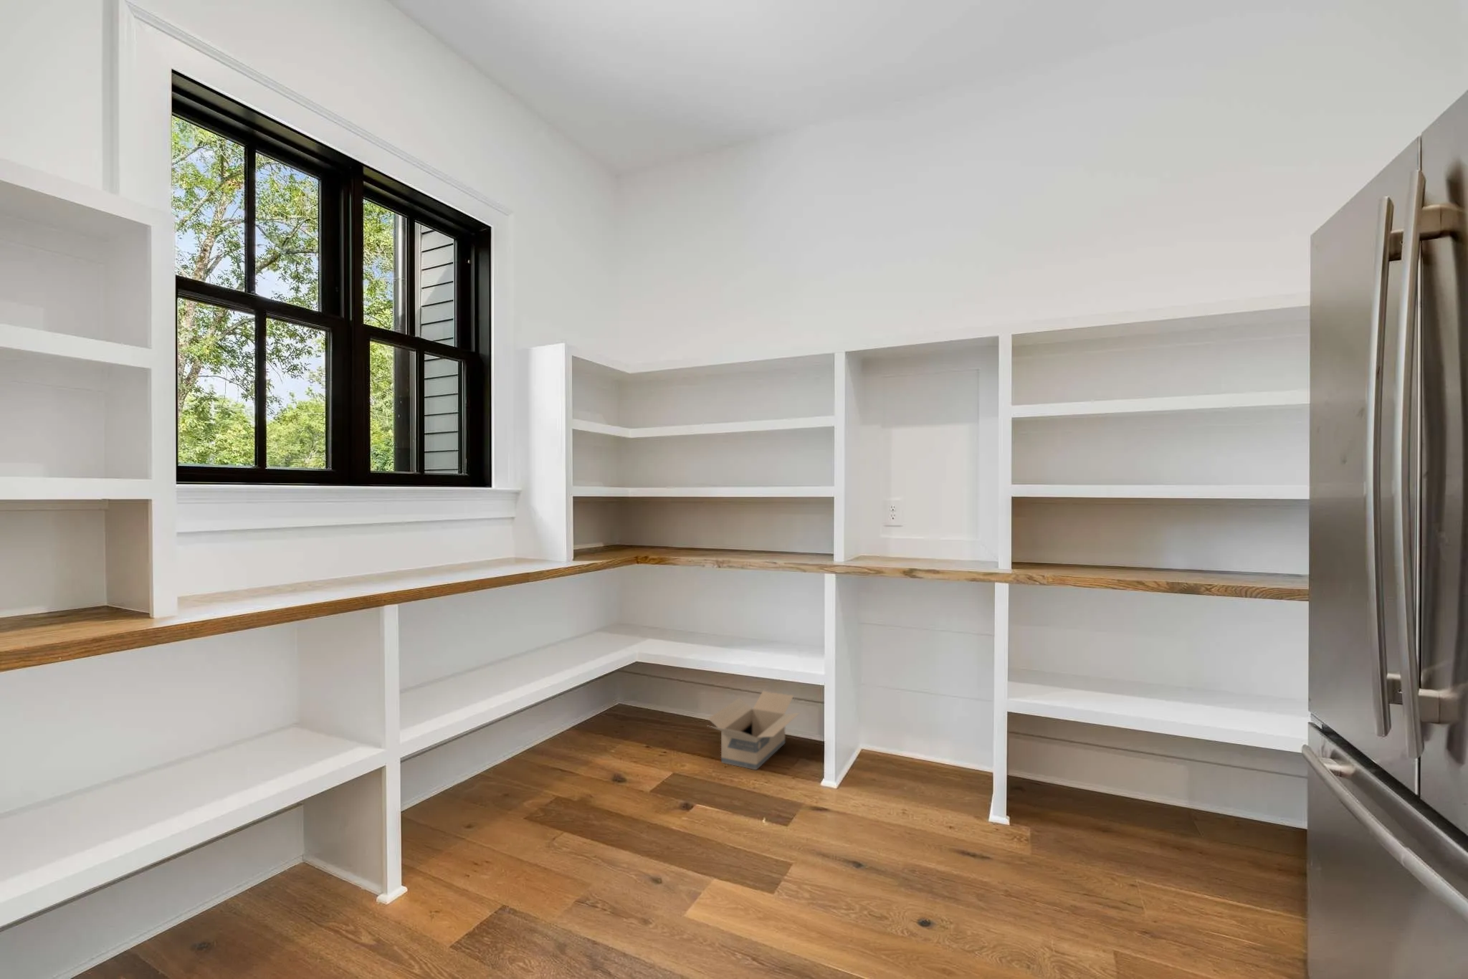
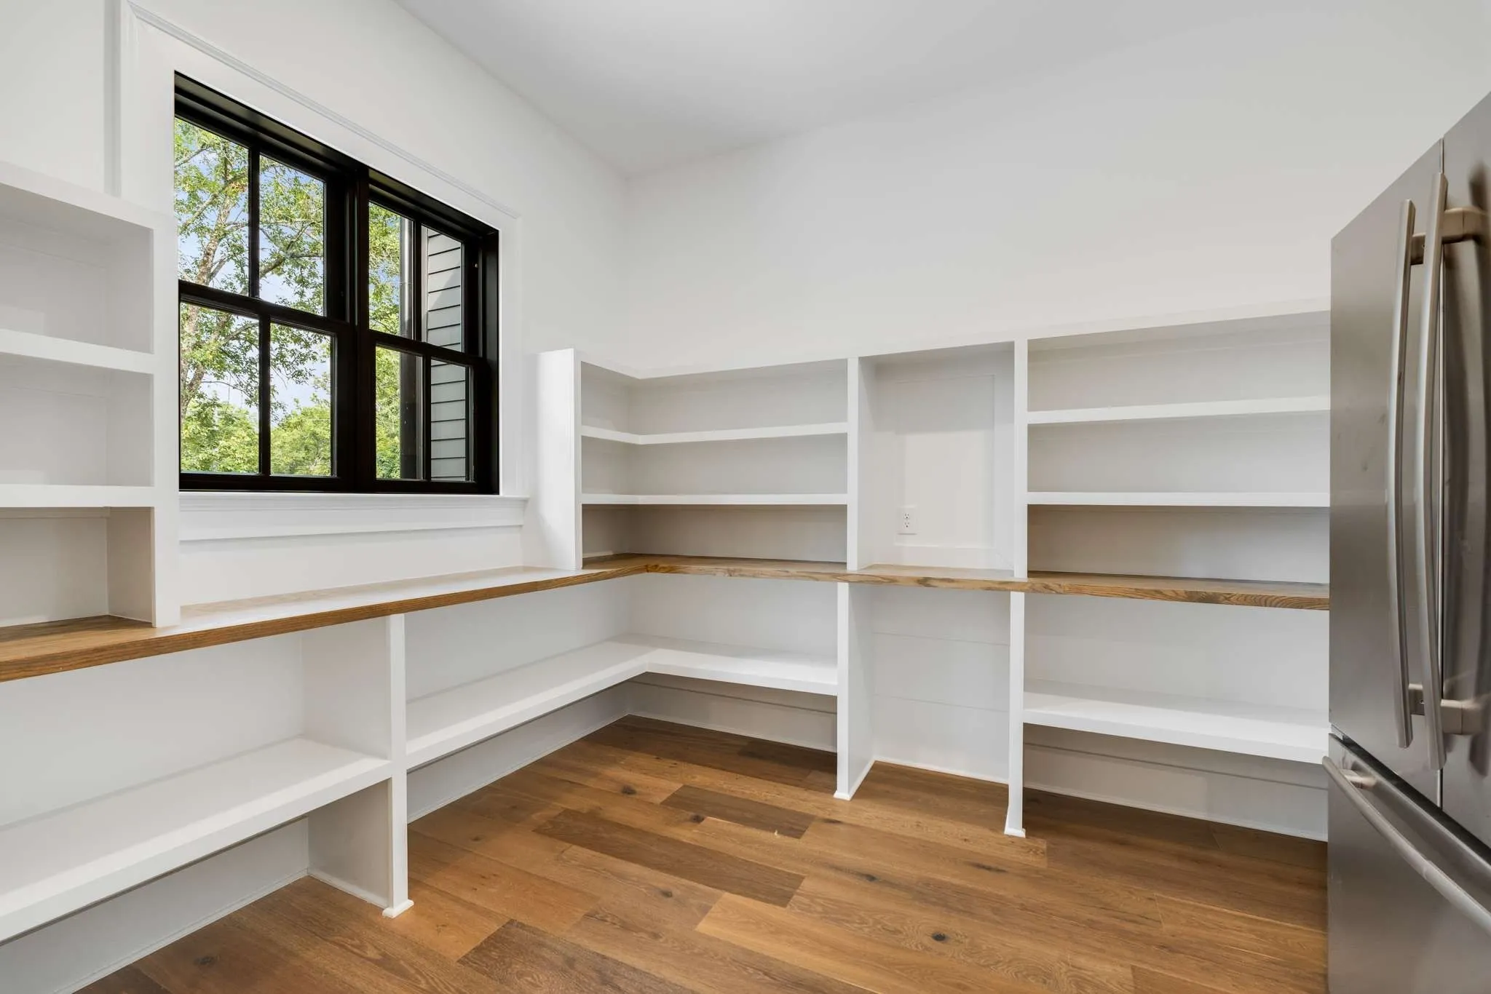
- cardboard box [706,691,801,770]
